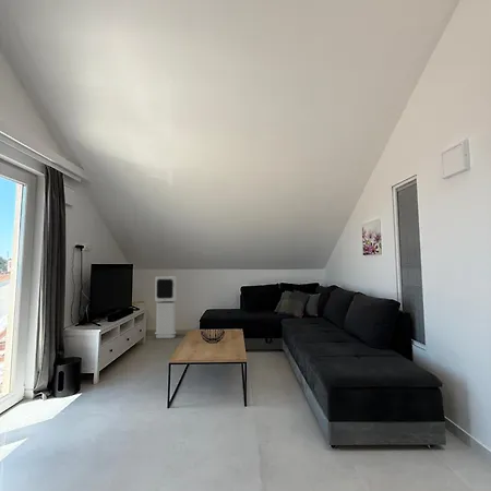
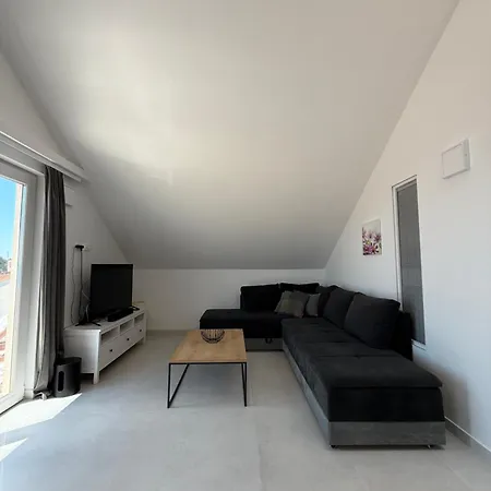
- air purifier [154,275,178,339]
